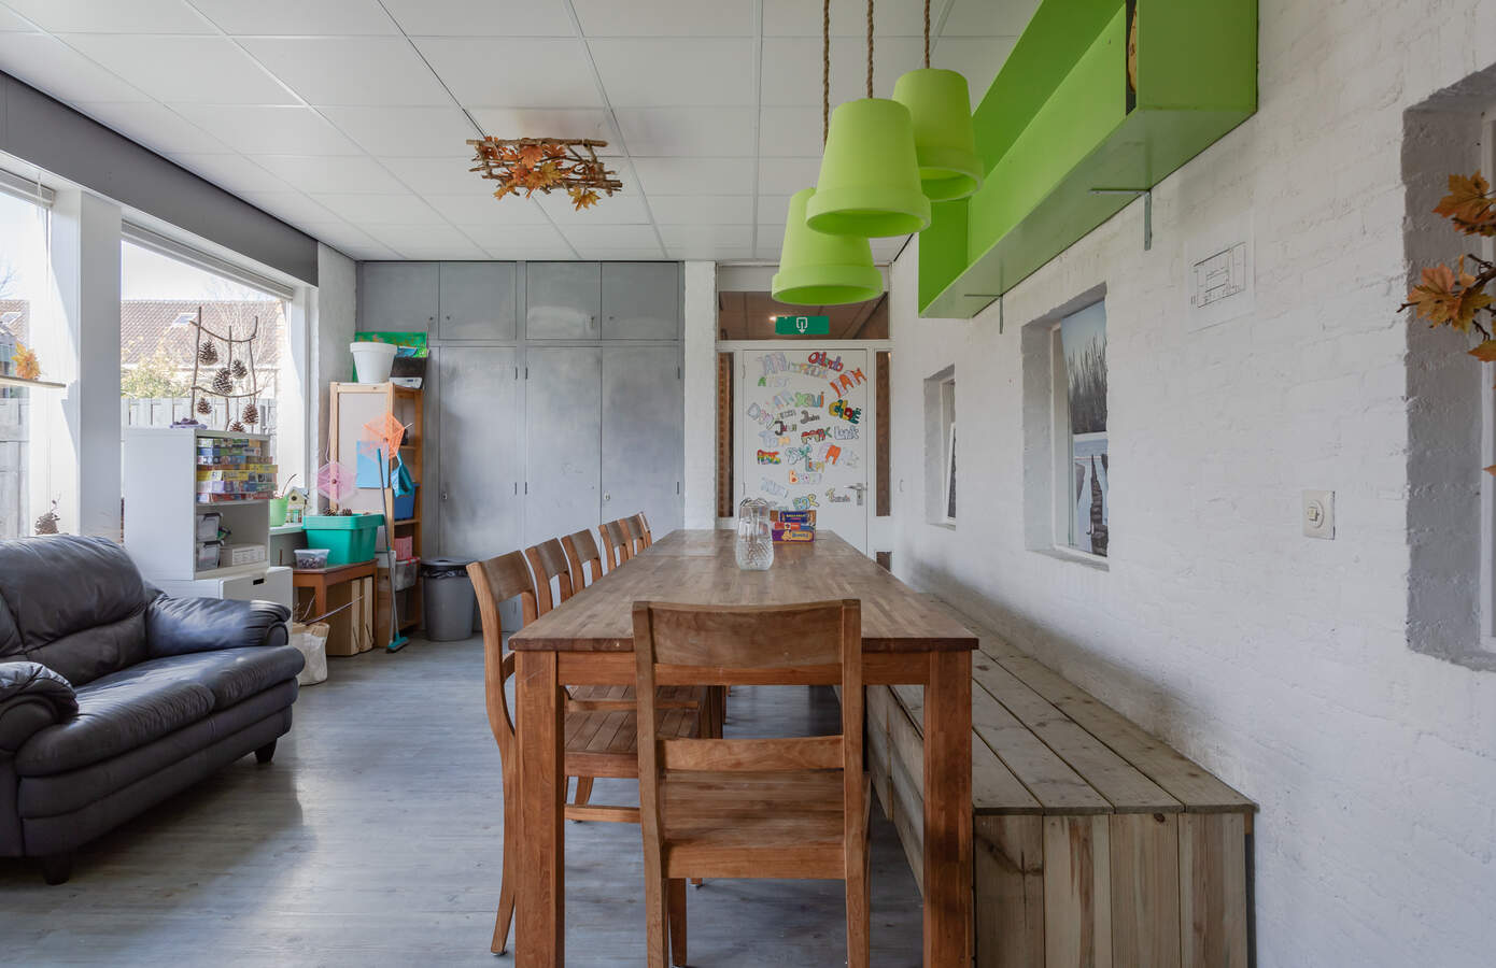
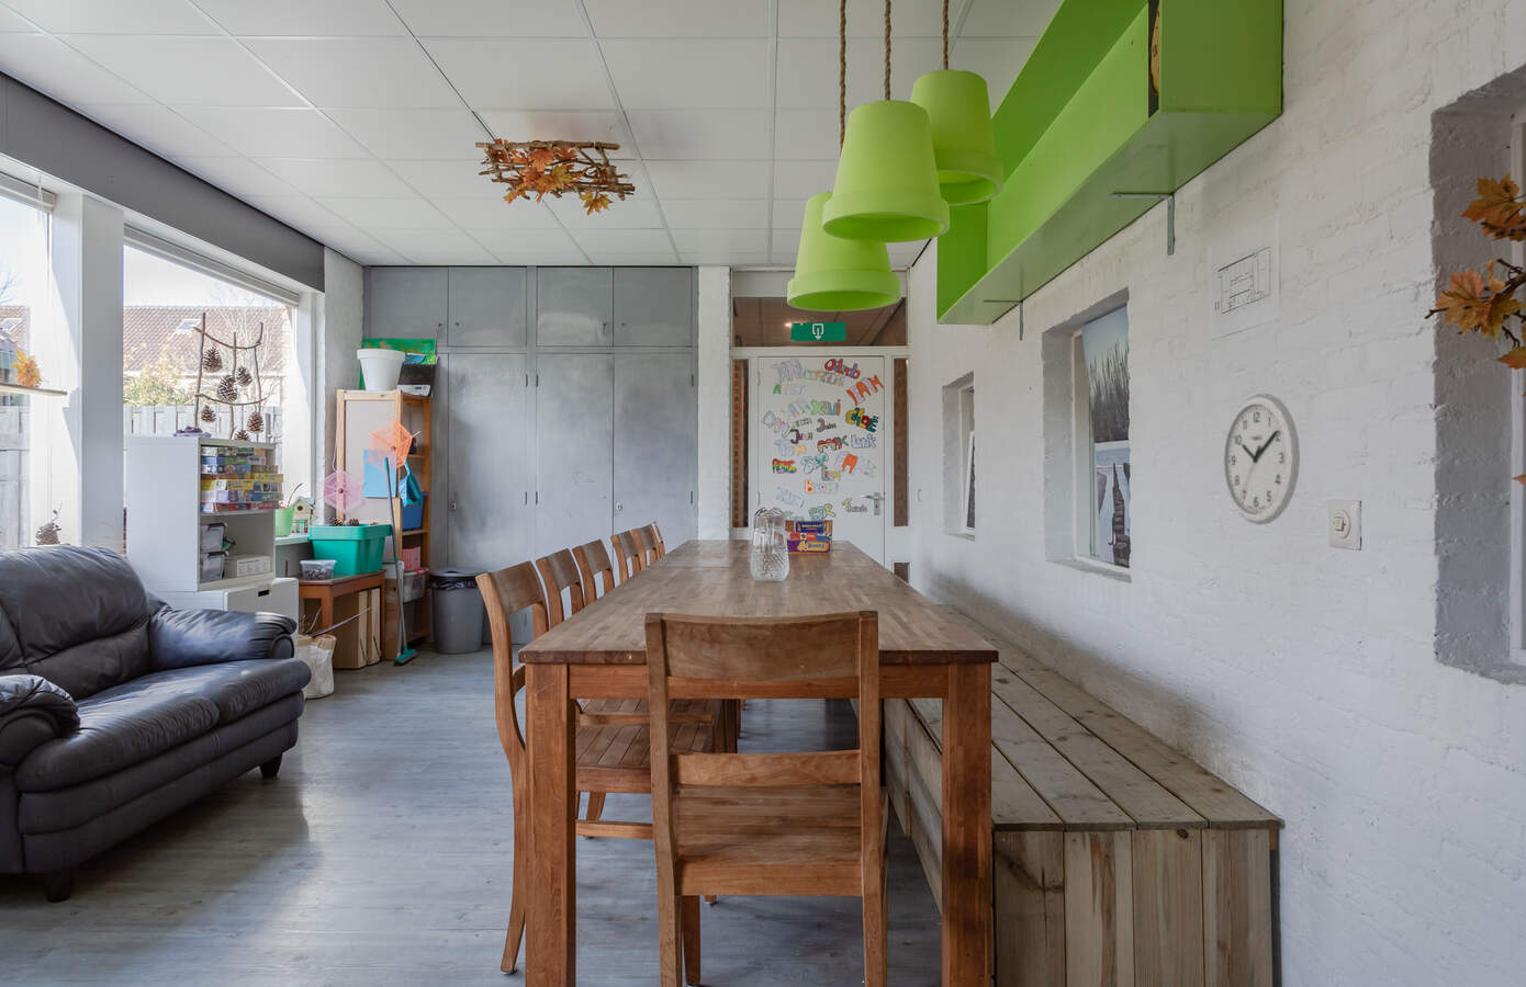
+ wall clock [1222,392,1301,527]
